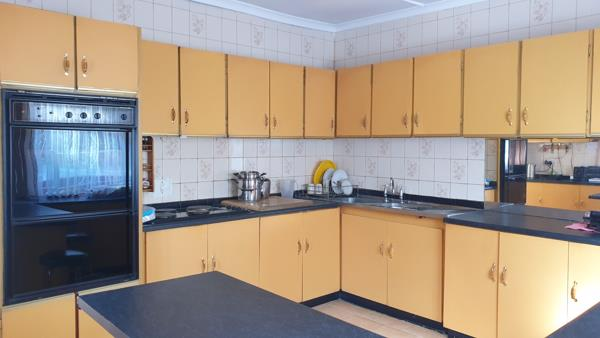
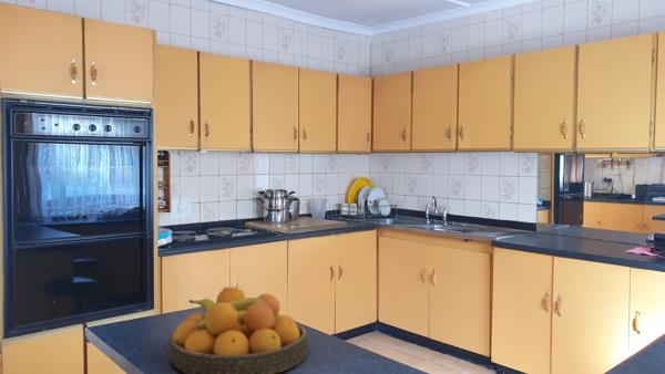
+ fruit bowl [168,285,309,374]
